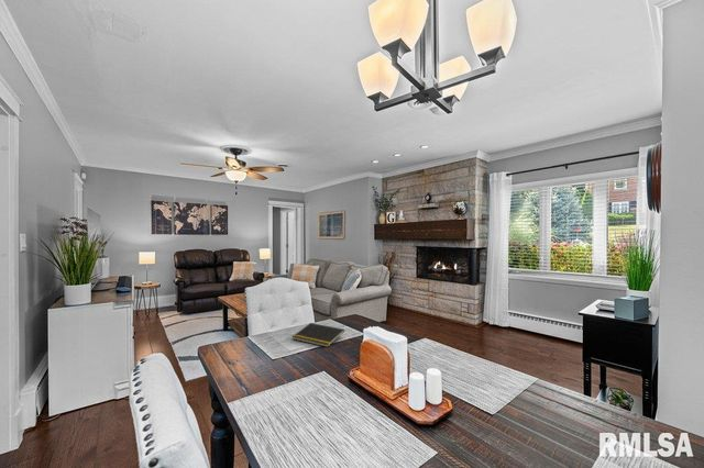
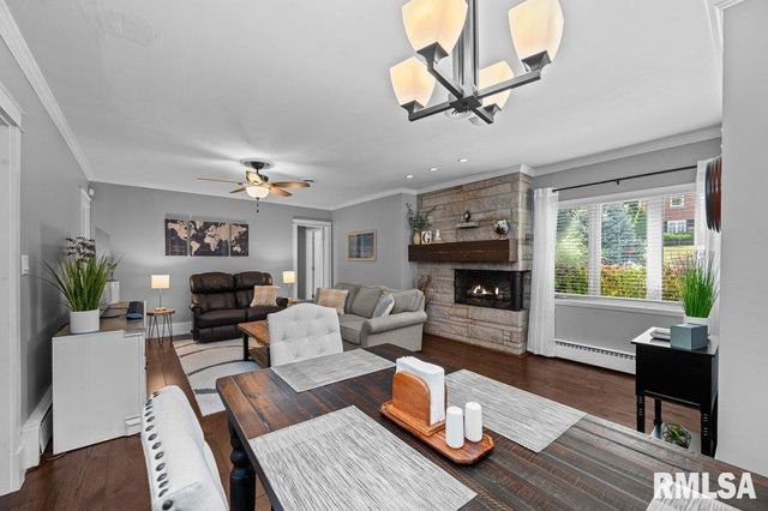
- notepad [290,322,345,348]
